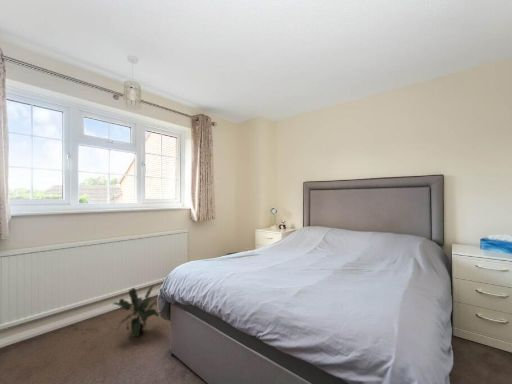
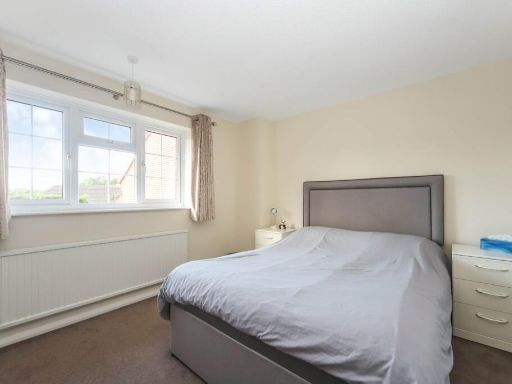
- potted plant [112,285,160,339]
